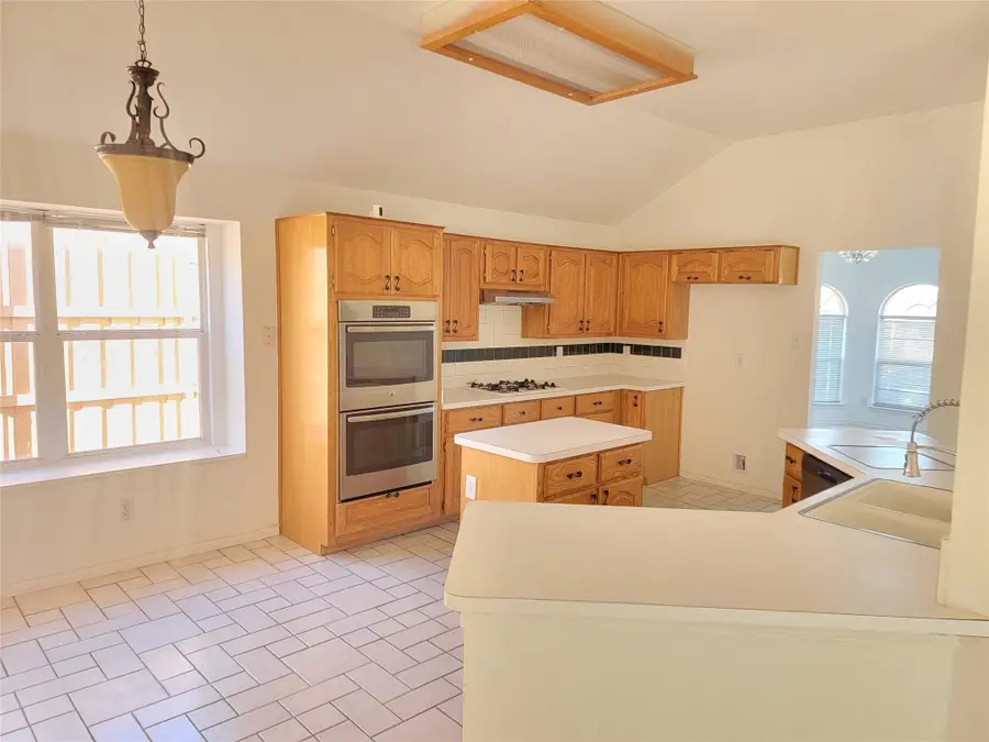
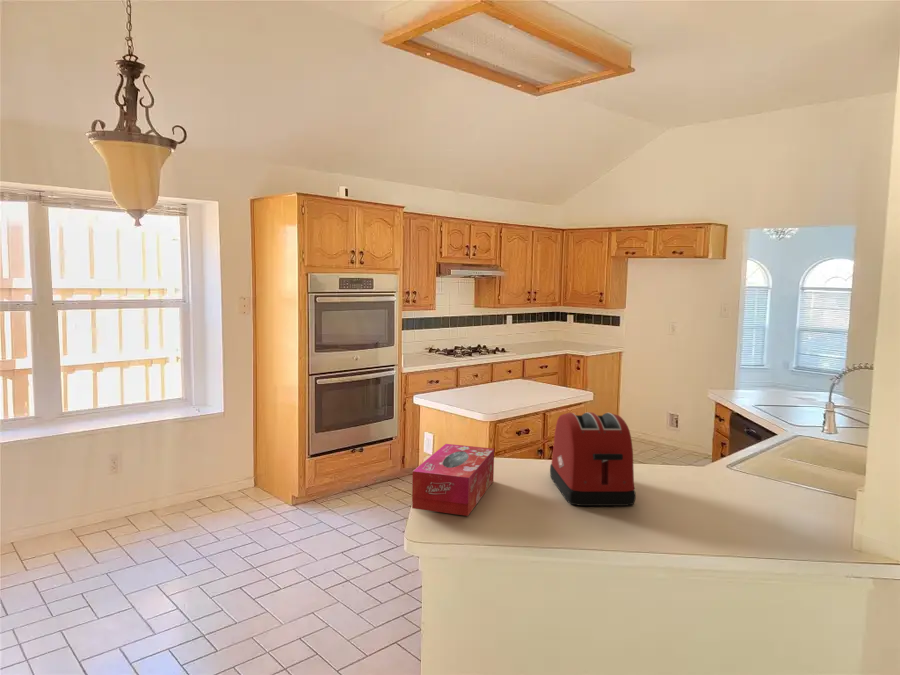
+ tissue box [411,443,495,517]
+ toaster [549,411,637,507]
